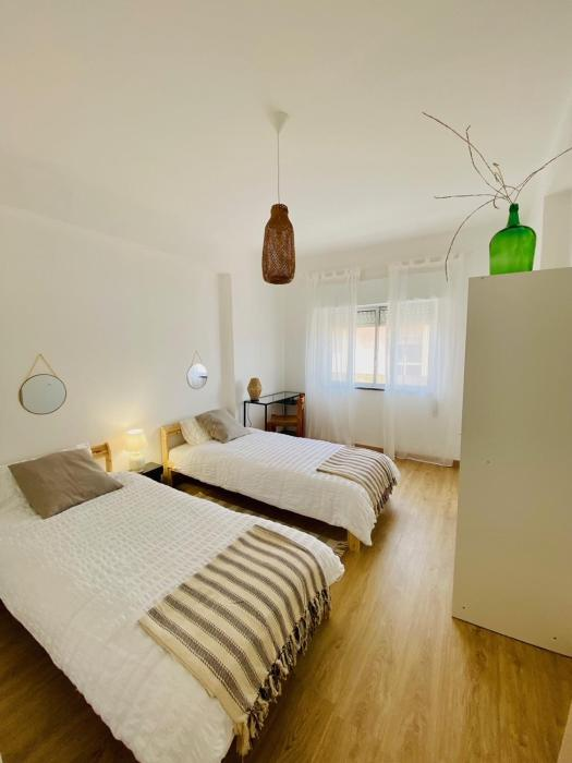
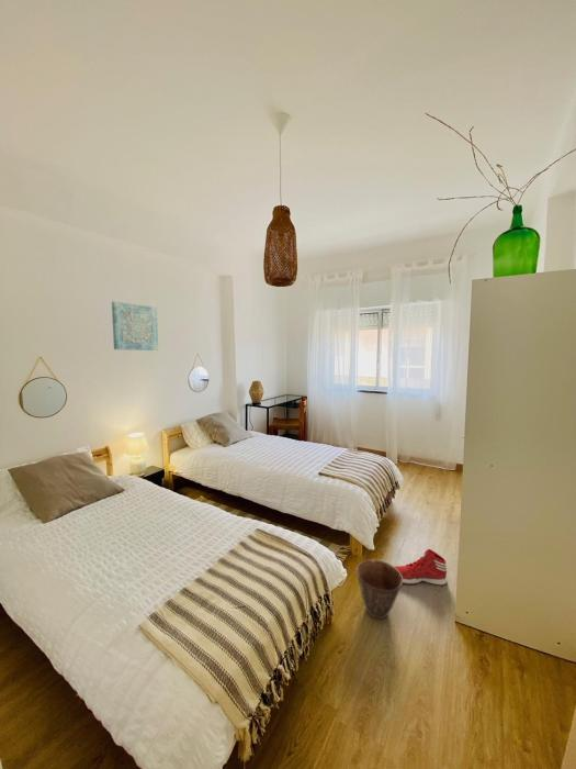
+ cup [355,559,404,620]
+ sneaker [394,548,448,587]
+ wall art [111,300,159,352]
